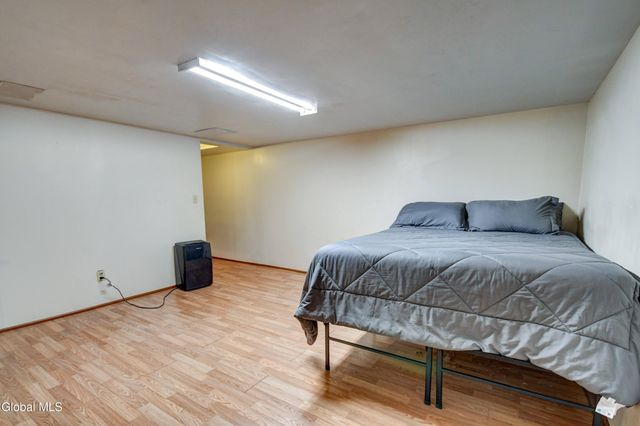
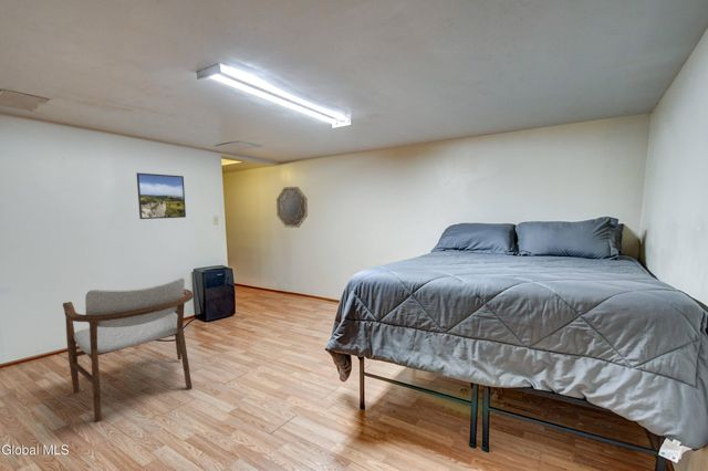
+ home mirror [275,186,309,229]
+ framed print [136,171,187,220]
+ armchair [62,275,195,423]
